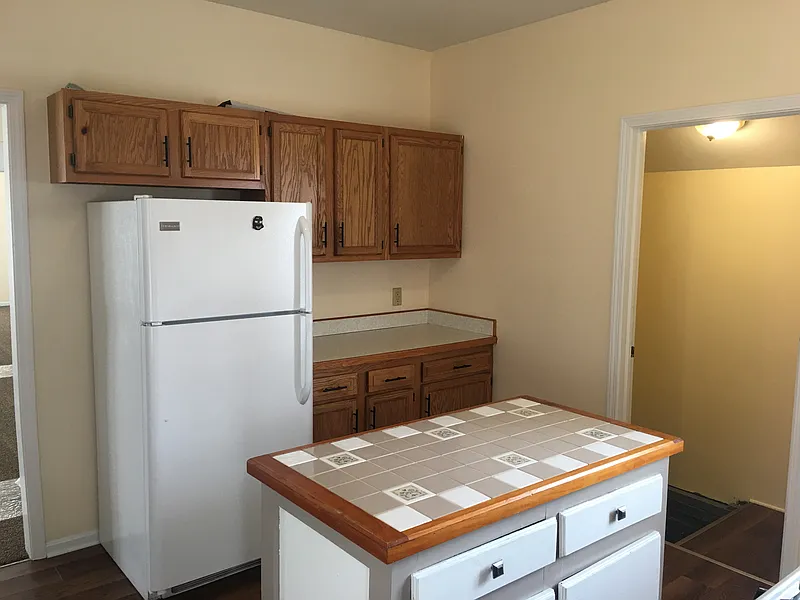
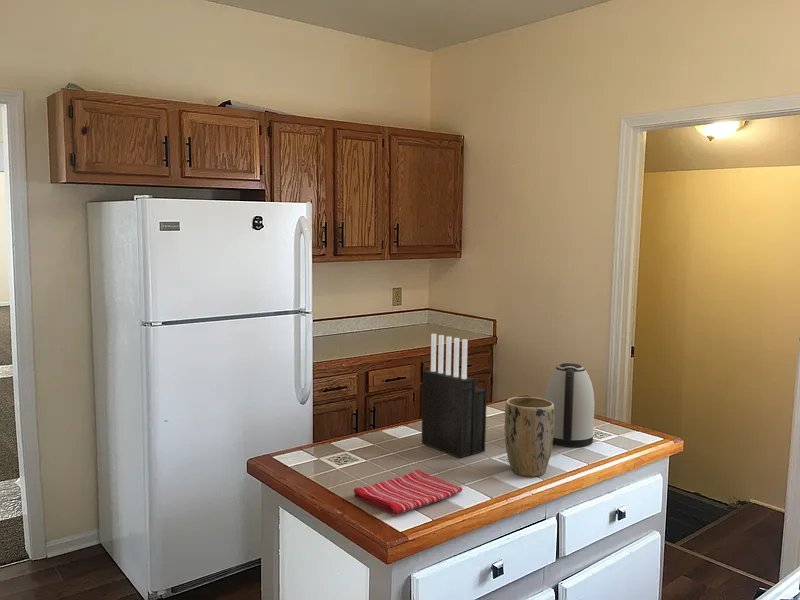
+ plant pot [504,396,554,477]
+ dish towel [353,469,463,516]
+ knife block [421,333,488,459]
+ kettle [544,362,595,448]
